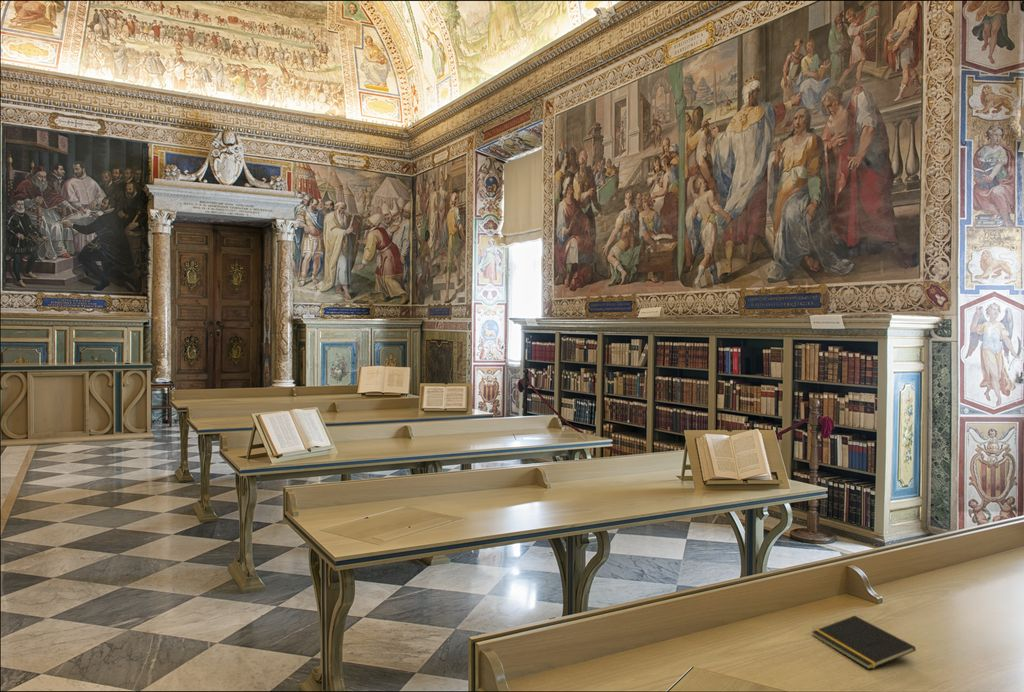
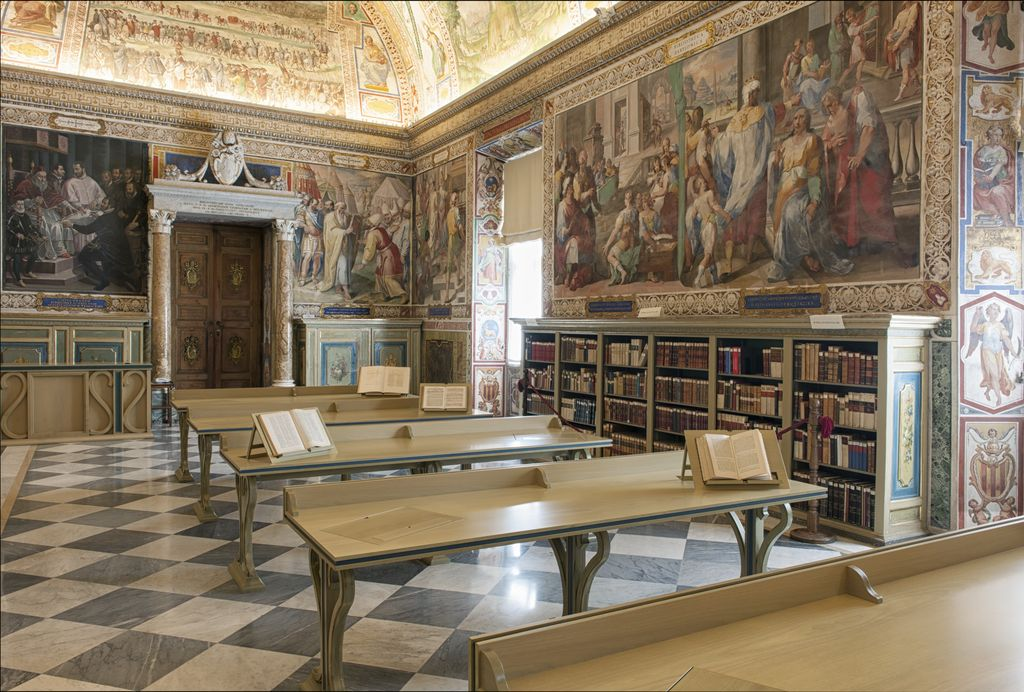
- notepad [811,615,917,670]
